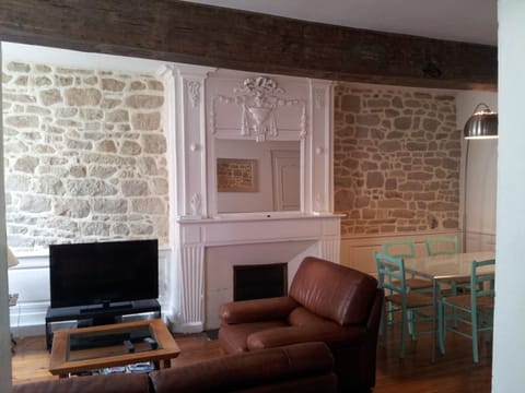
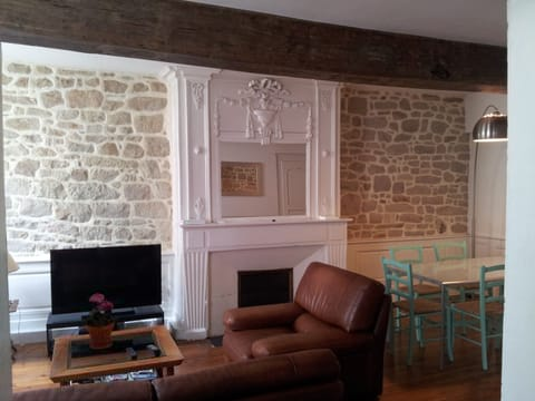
+ potted plant [81,293,119,351]
